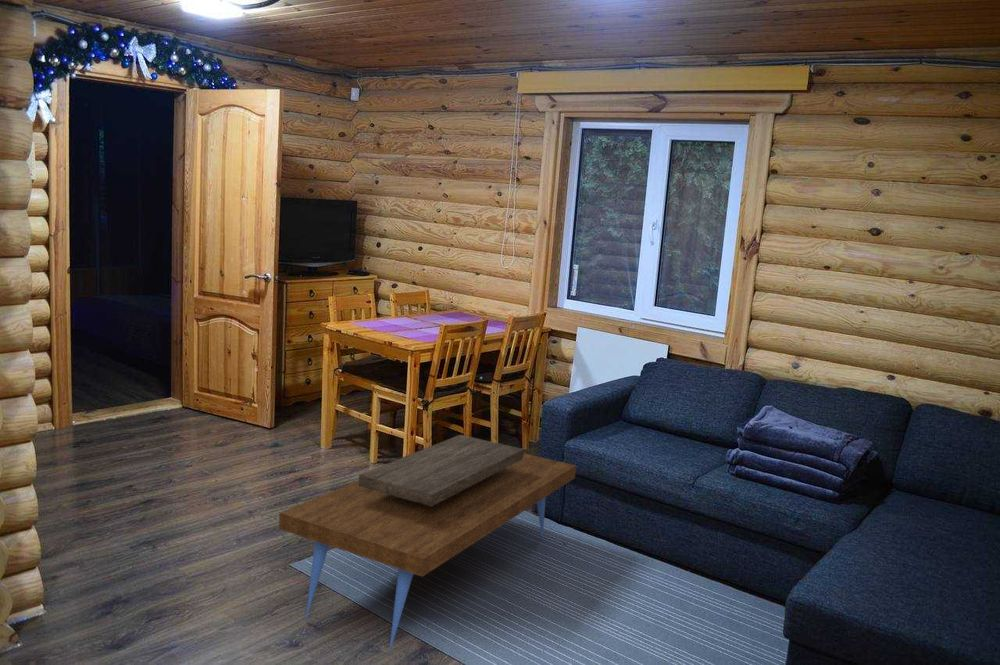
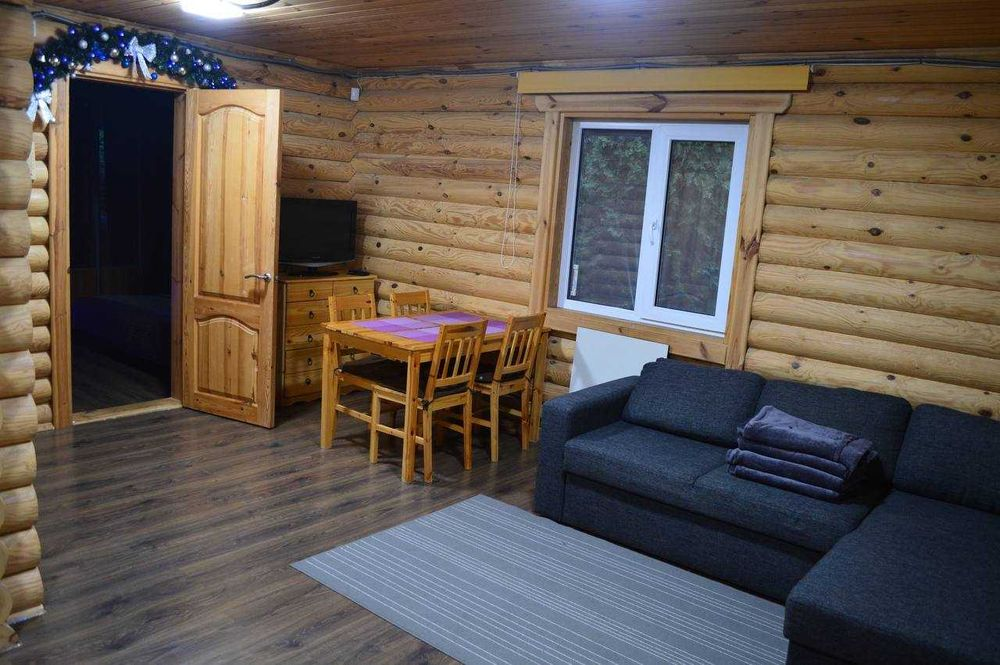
- coffee table [278,434,577,654]
